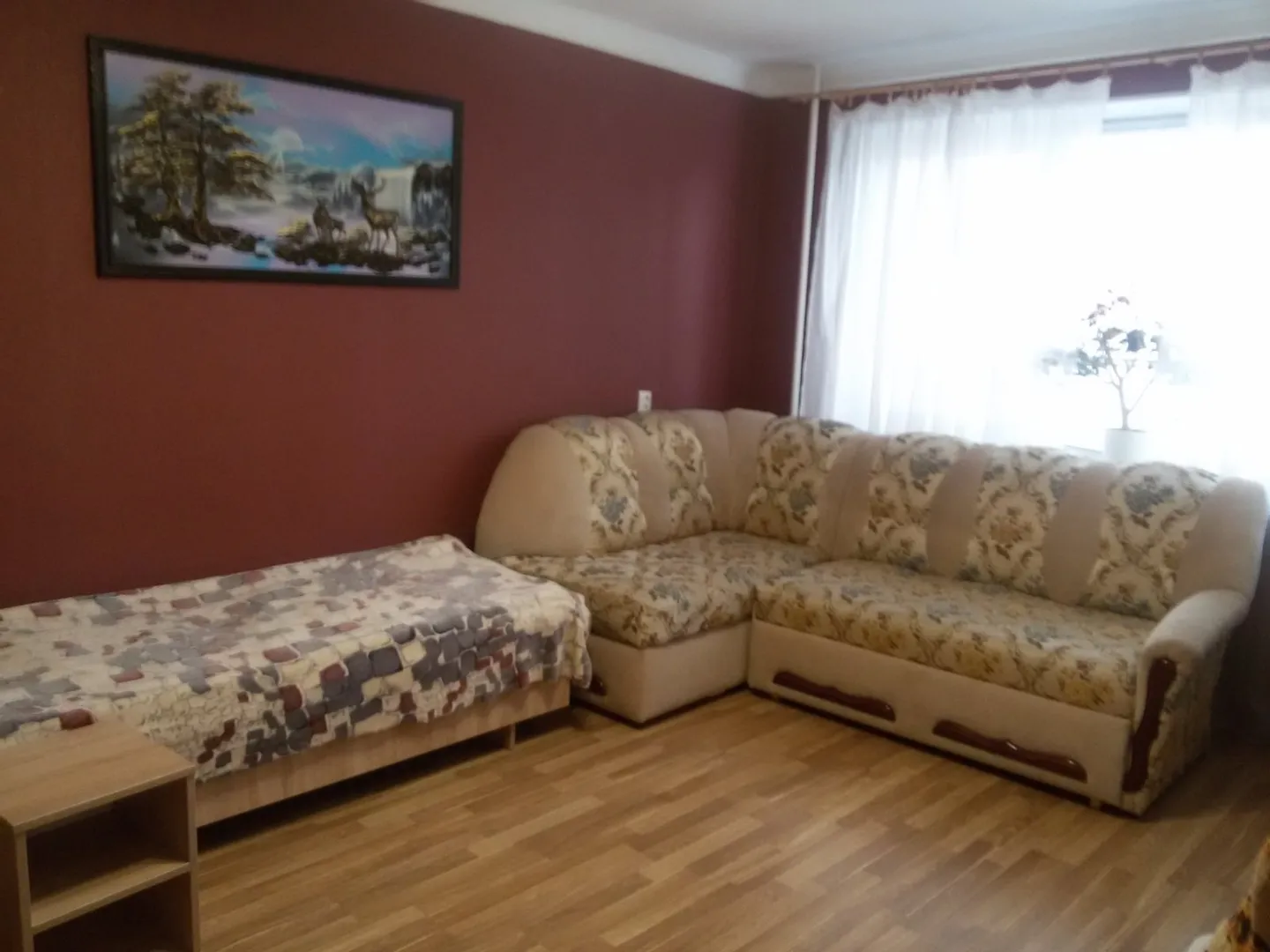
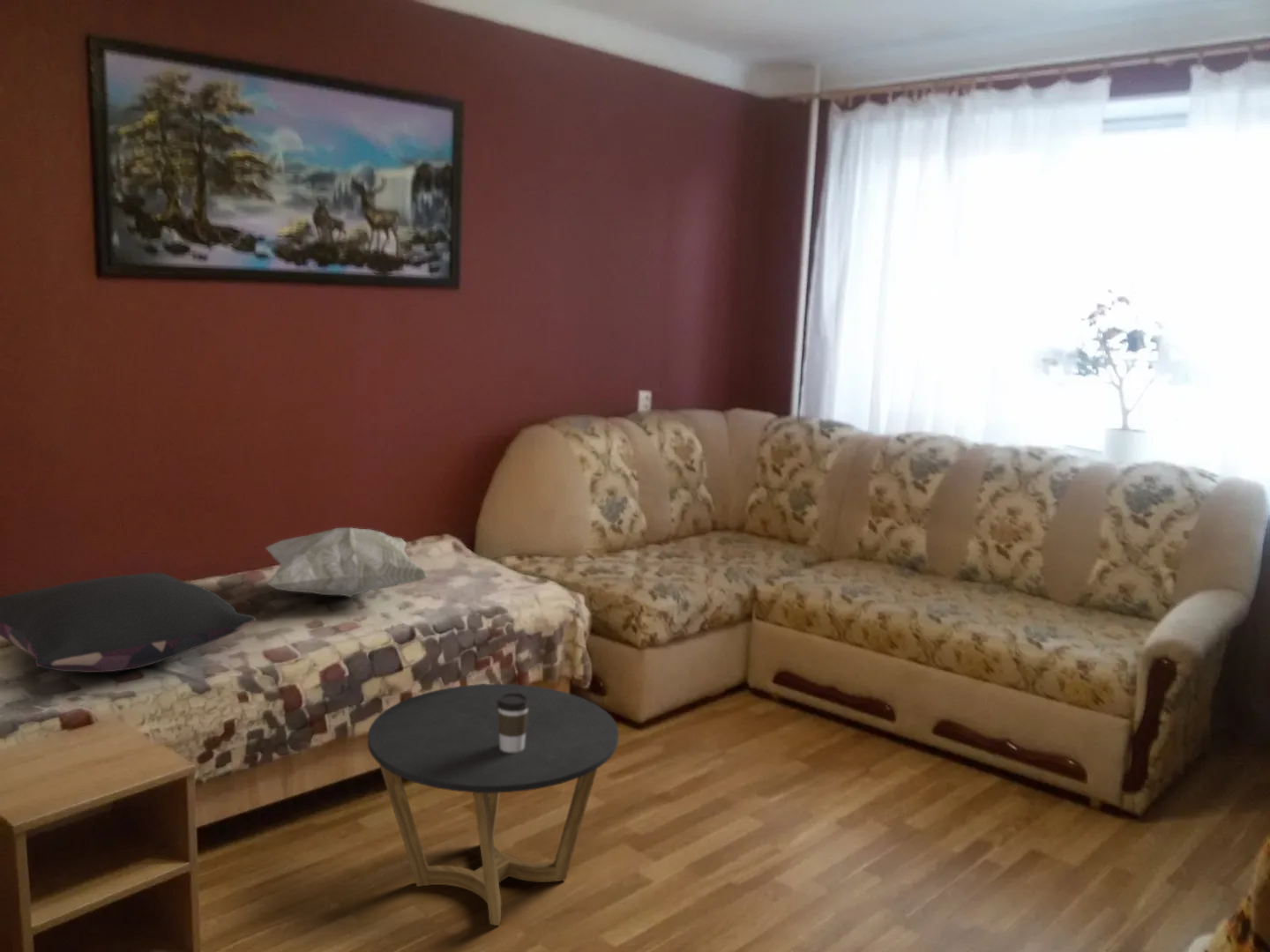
+ decorative pillow [265,527,430,599]
+ coffee cup [497,693,529,752]
+ pillow [0,572,257,673]
+ side table [367,683,620,926]
